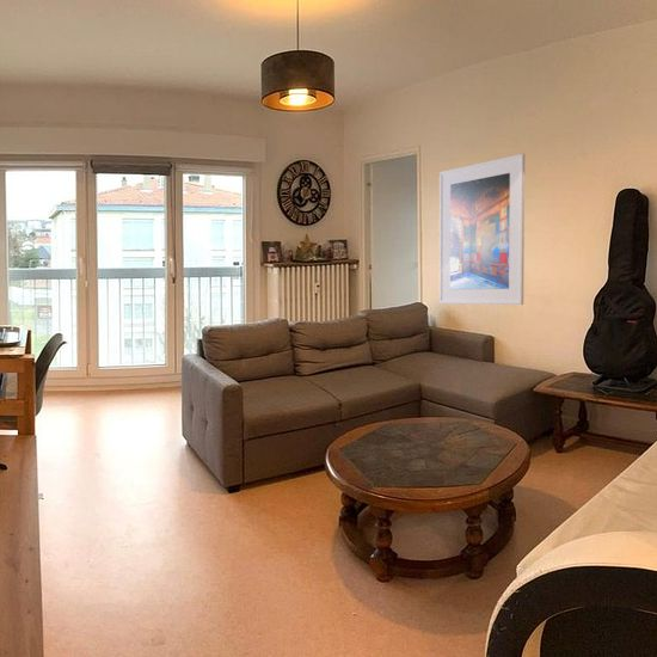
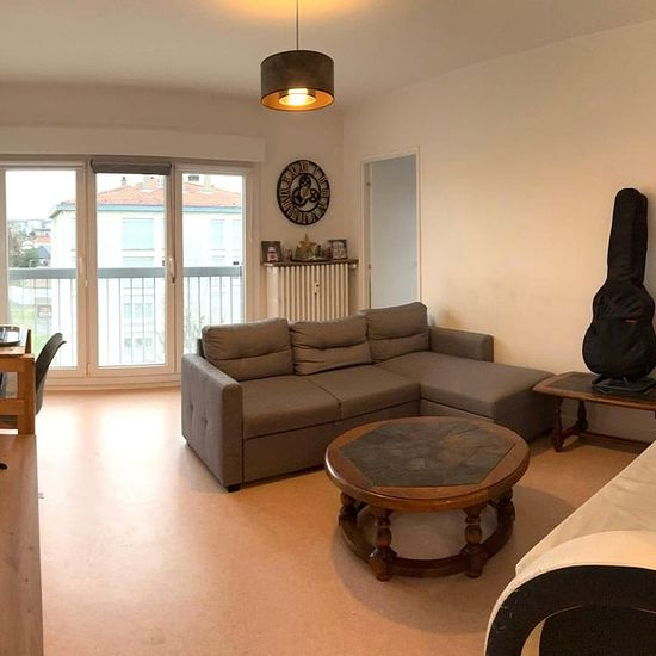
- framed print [438,153,526,306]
